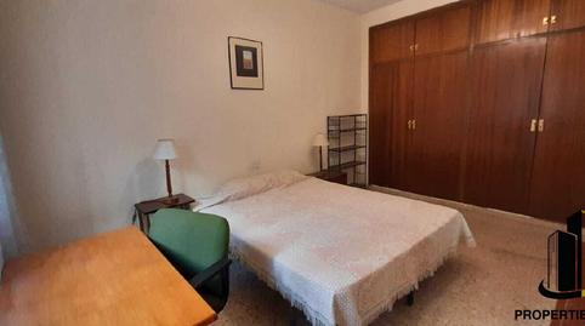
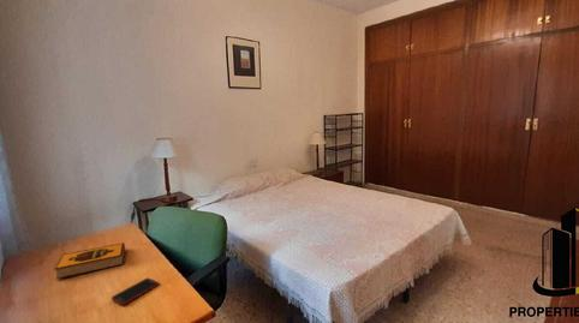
+ hardback book [53,241,126,280]
+ cell phone [111,277,160,306]
